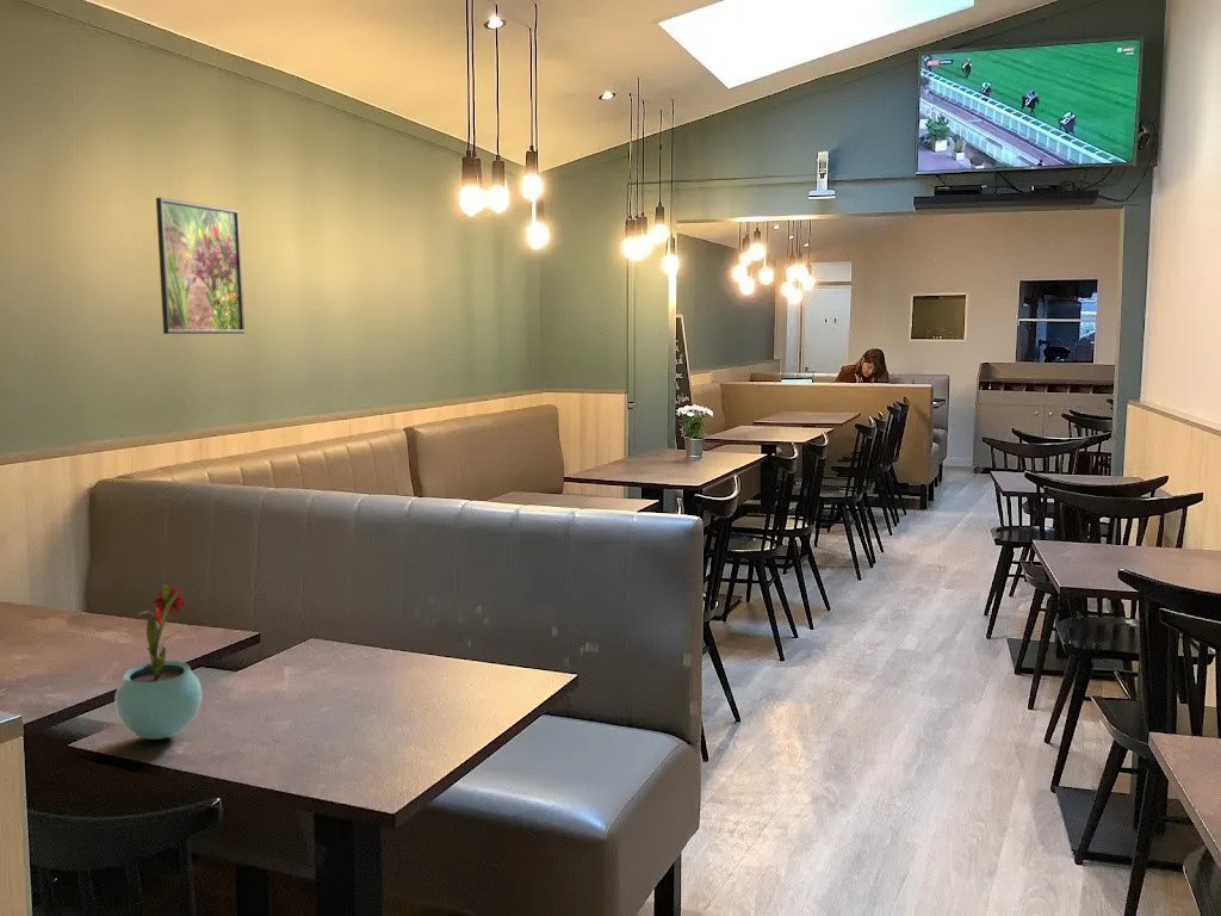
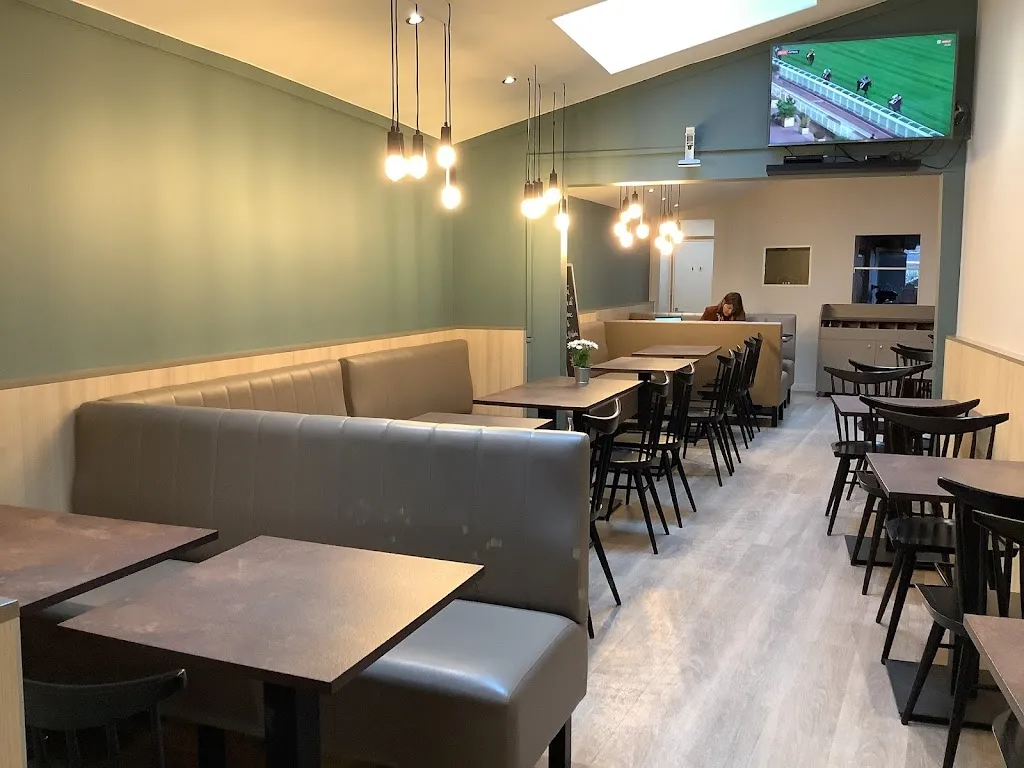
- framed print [155,197,246,335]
- potted flower [113,583,203,741]
